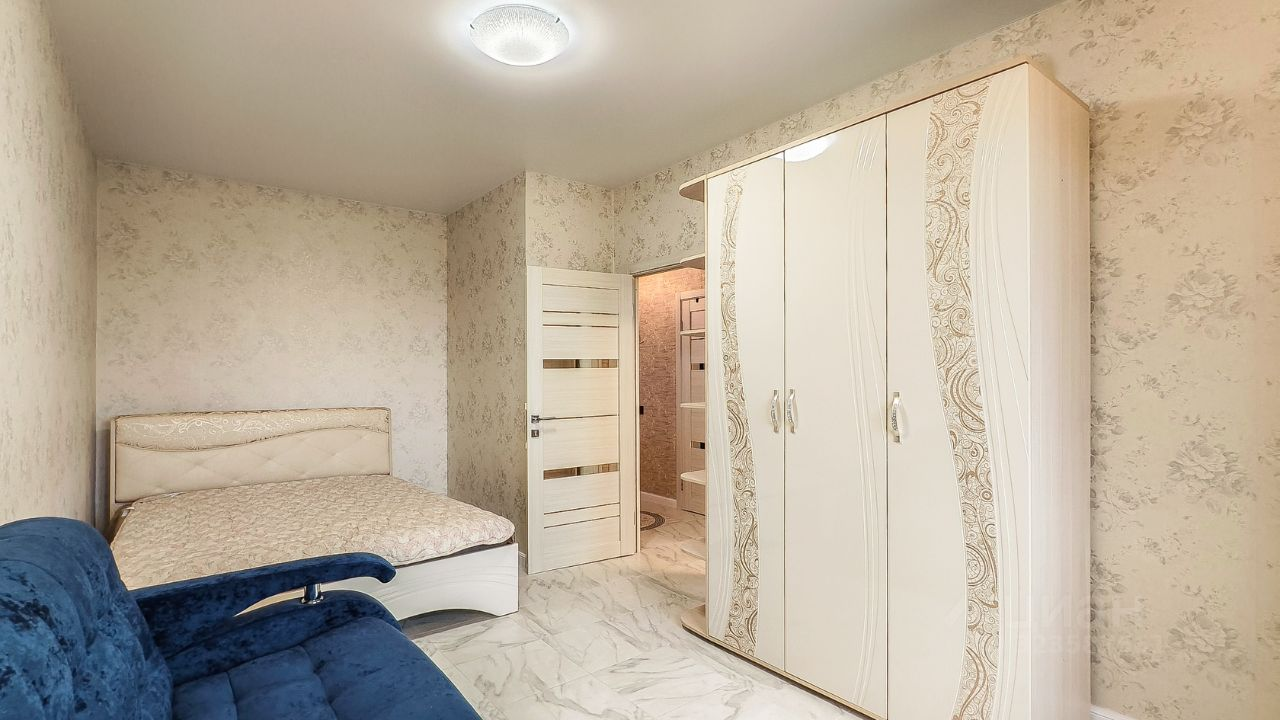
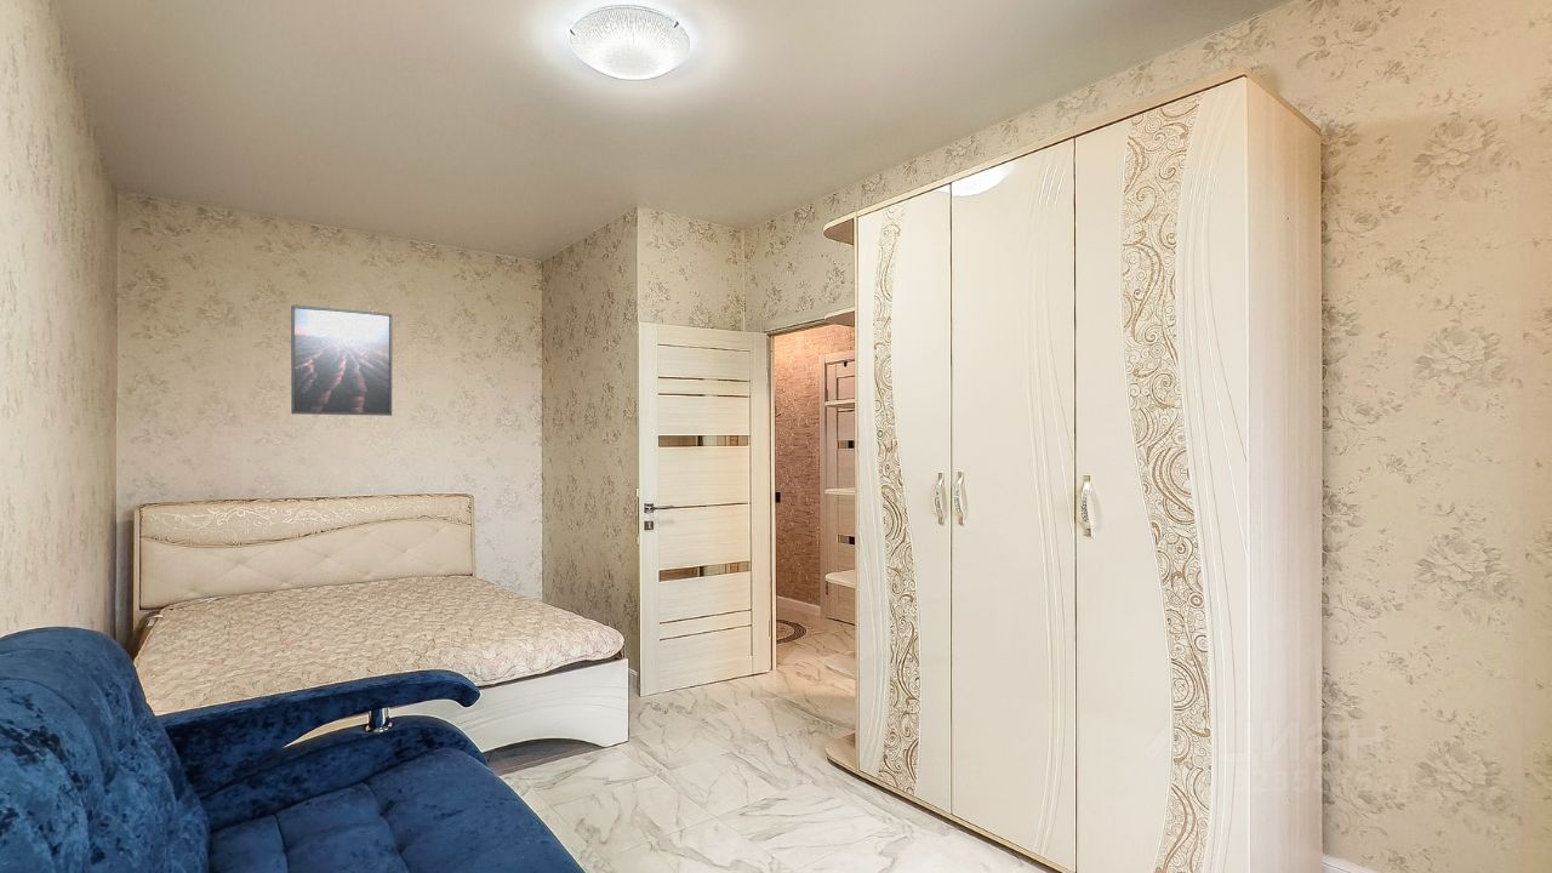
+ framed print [290,304,393,417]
